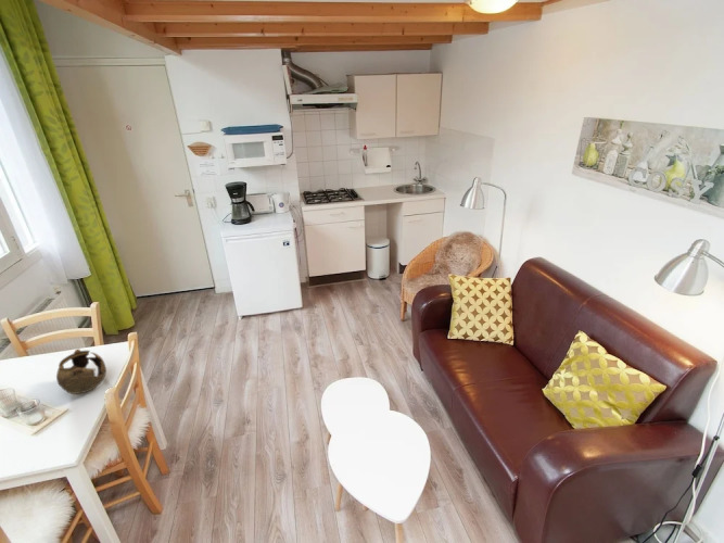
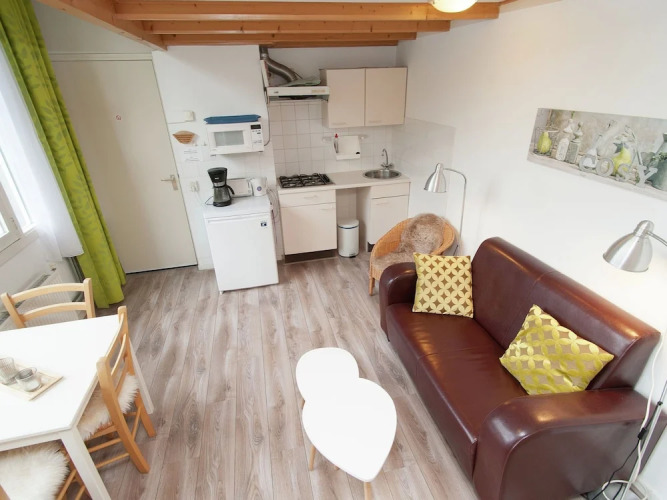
- teapot [55,348,107,395]
